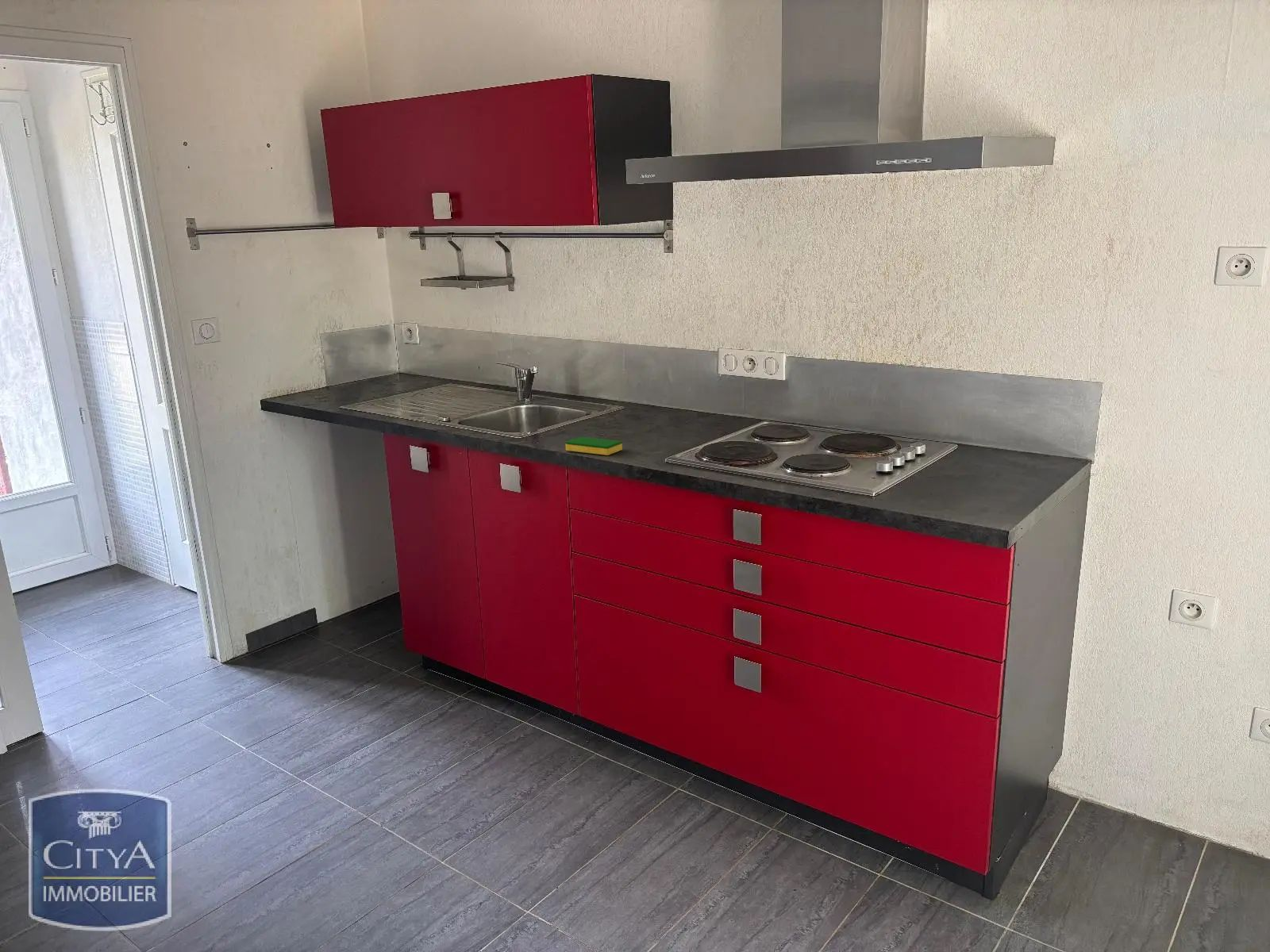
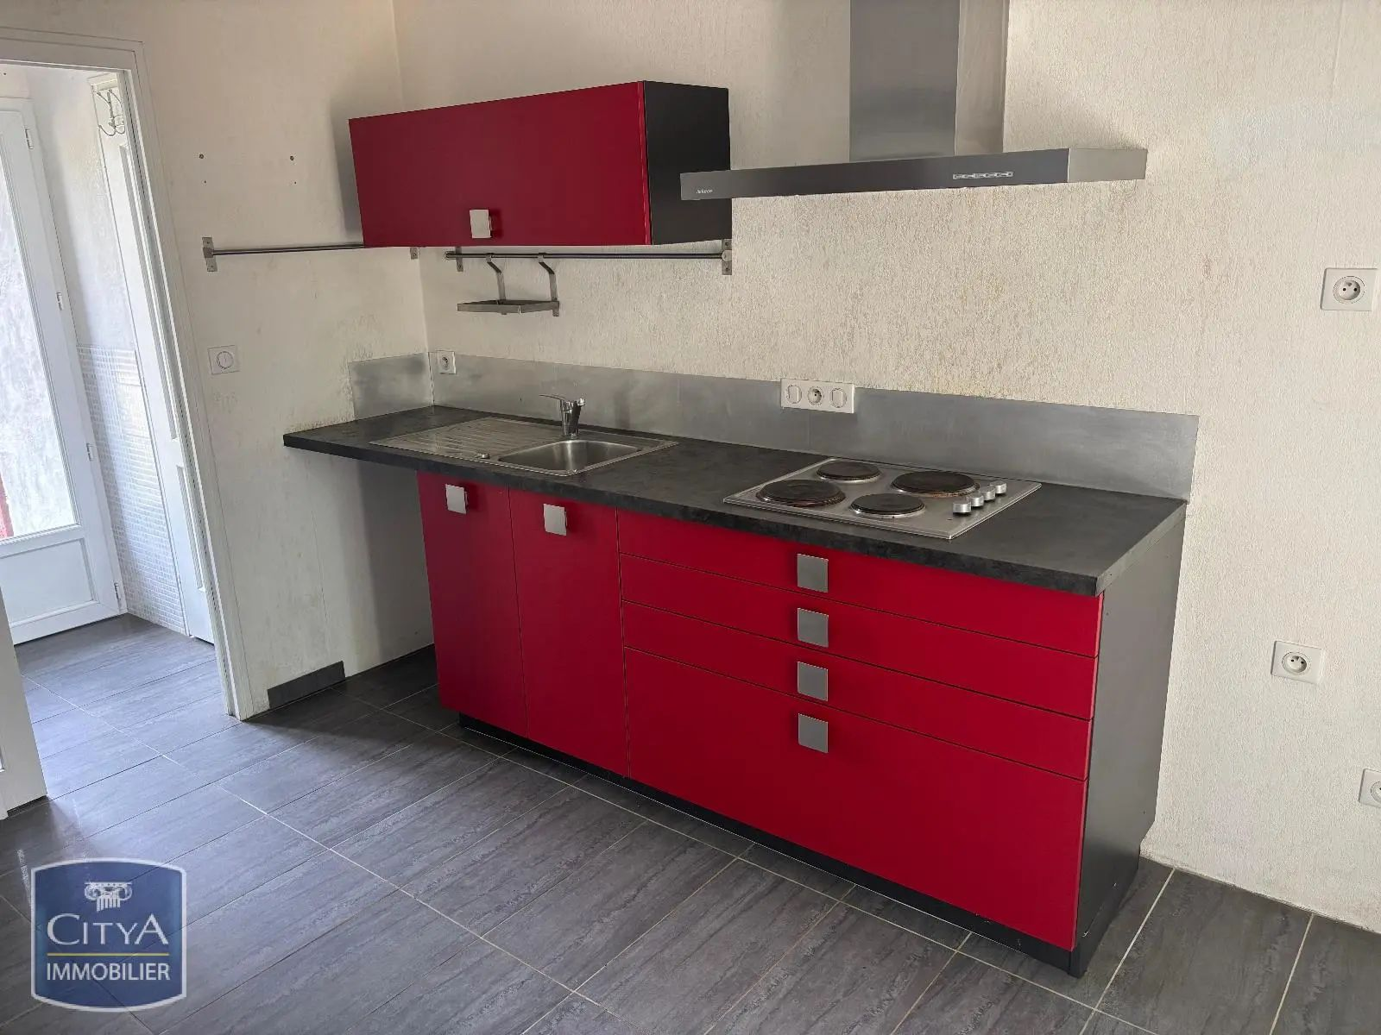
- dish sponge [565,436,623,456]
